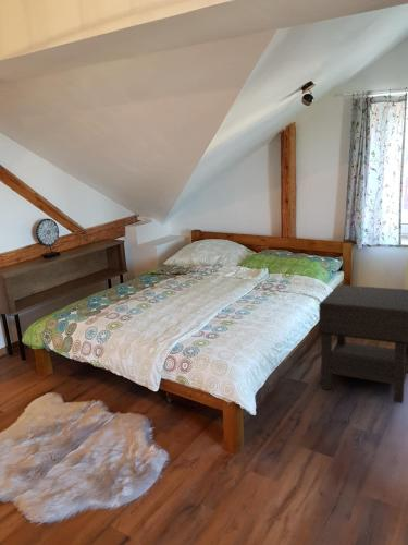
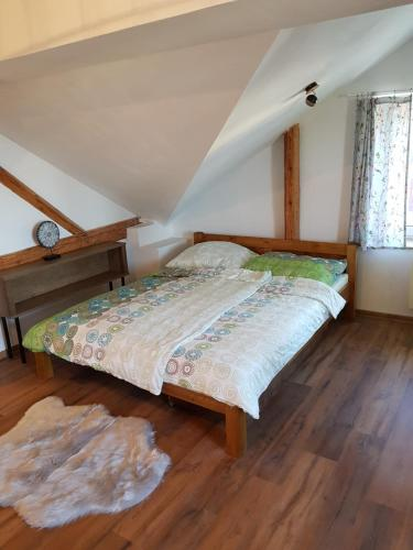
- nightstand [318,283,408,404]
